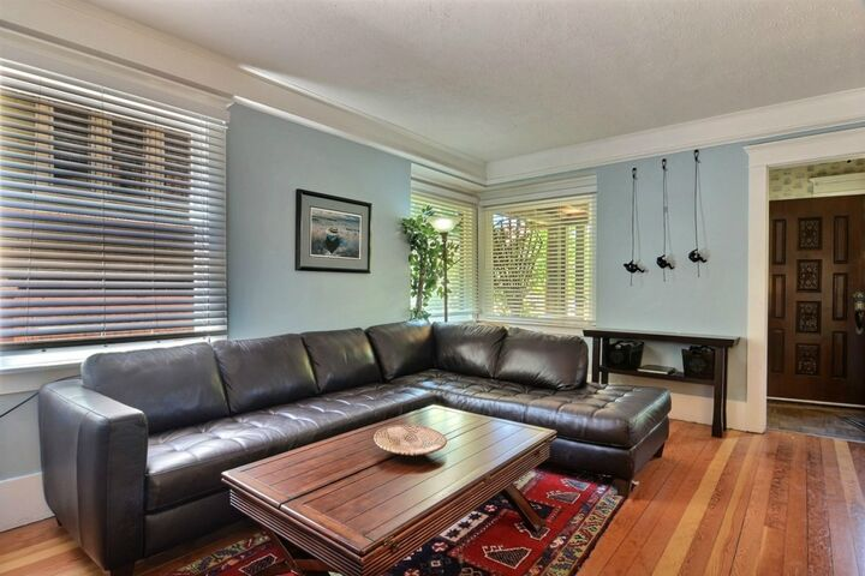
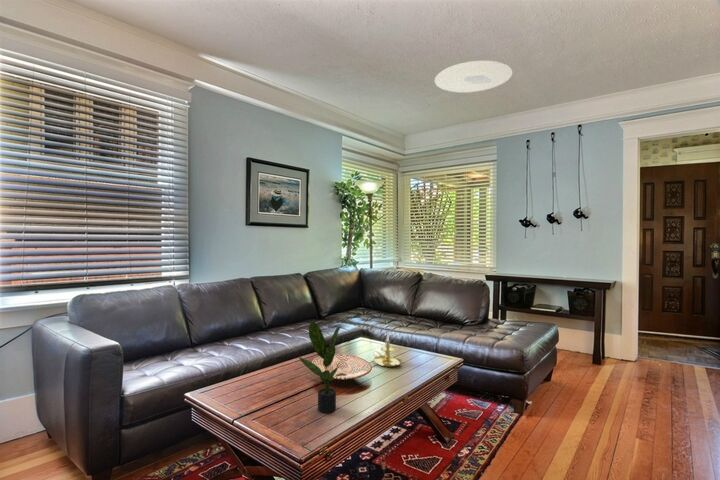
+ candle holder [370,331,403,368]
+ ceiling light [434,60,513,94]
+ potted plant [297,320,347,414]
